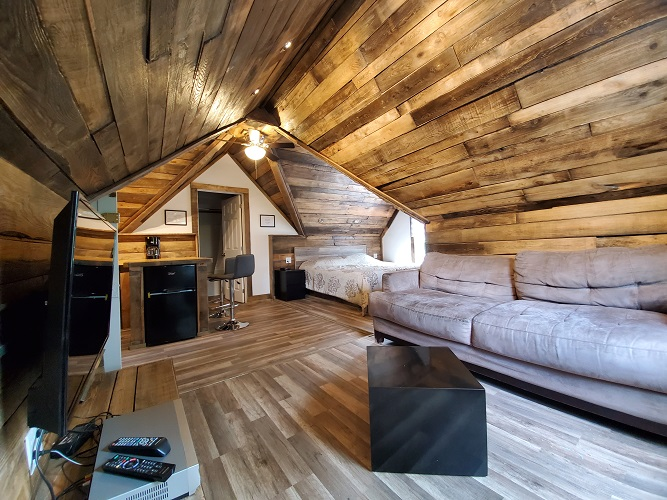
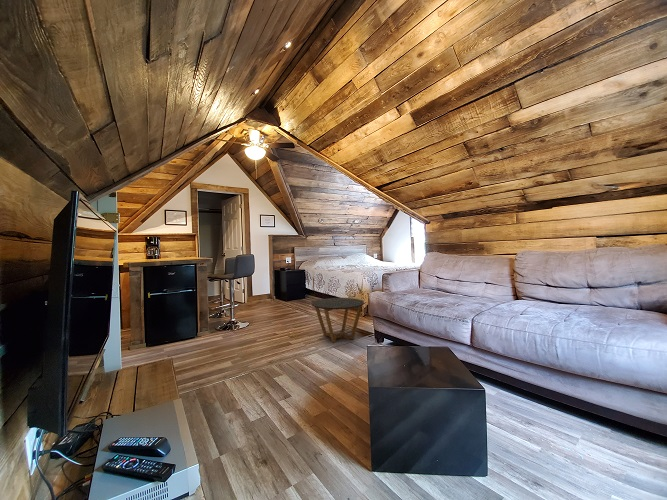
+ side table [311,297,365,344]
